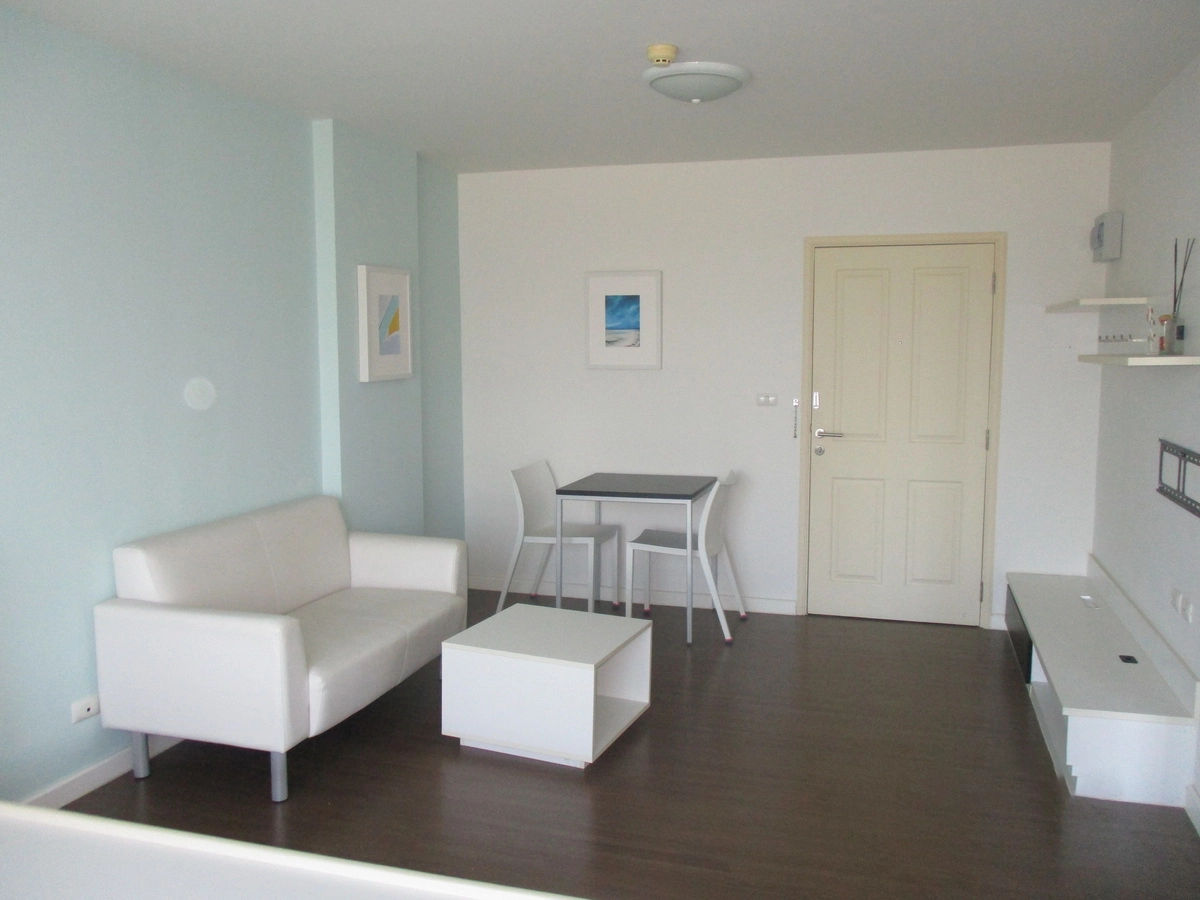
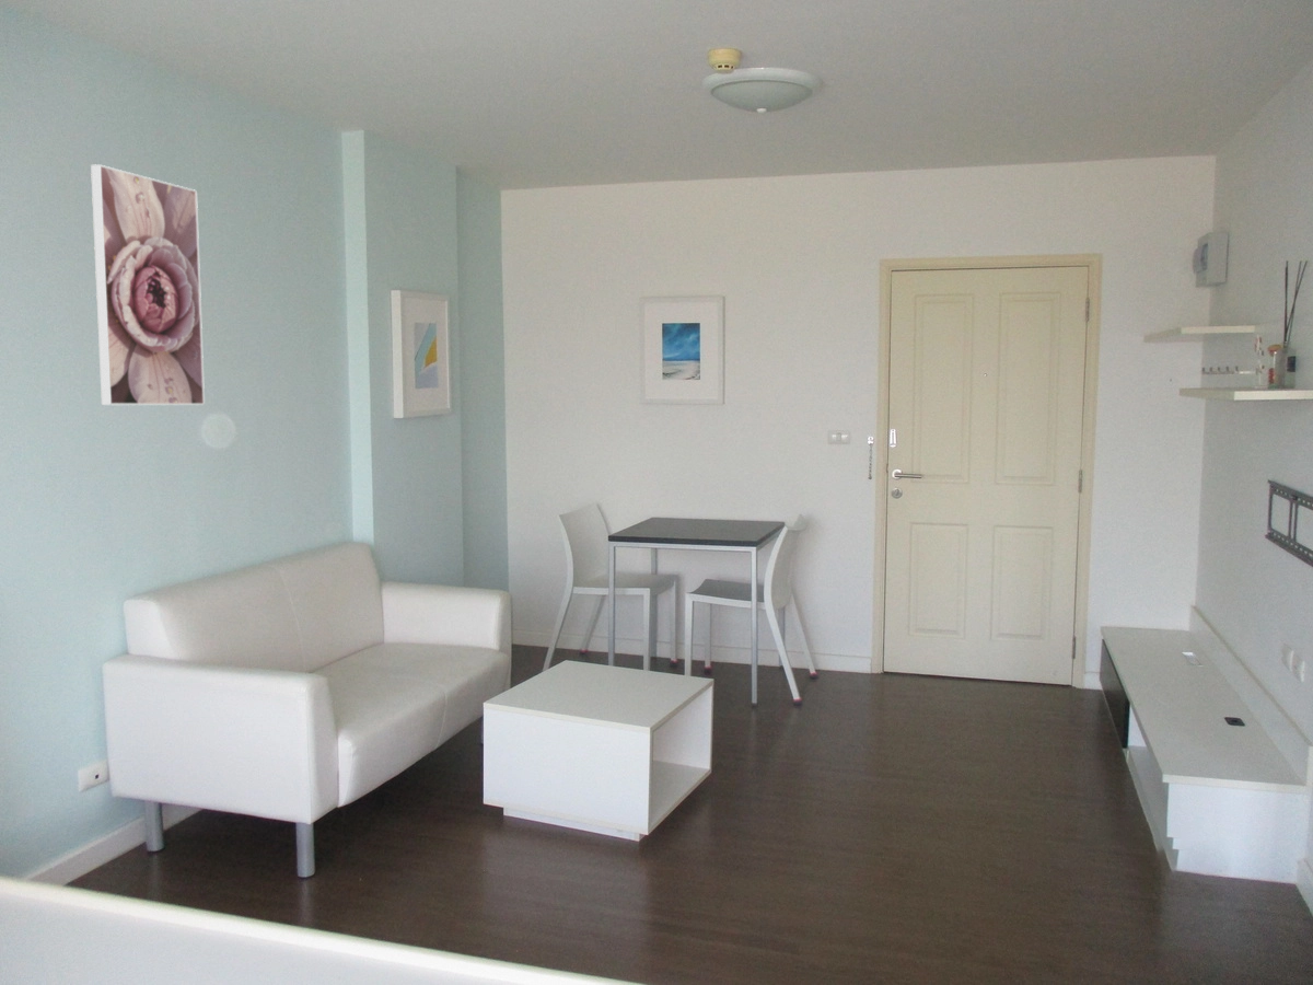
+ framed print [90,163,206,406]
